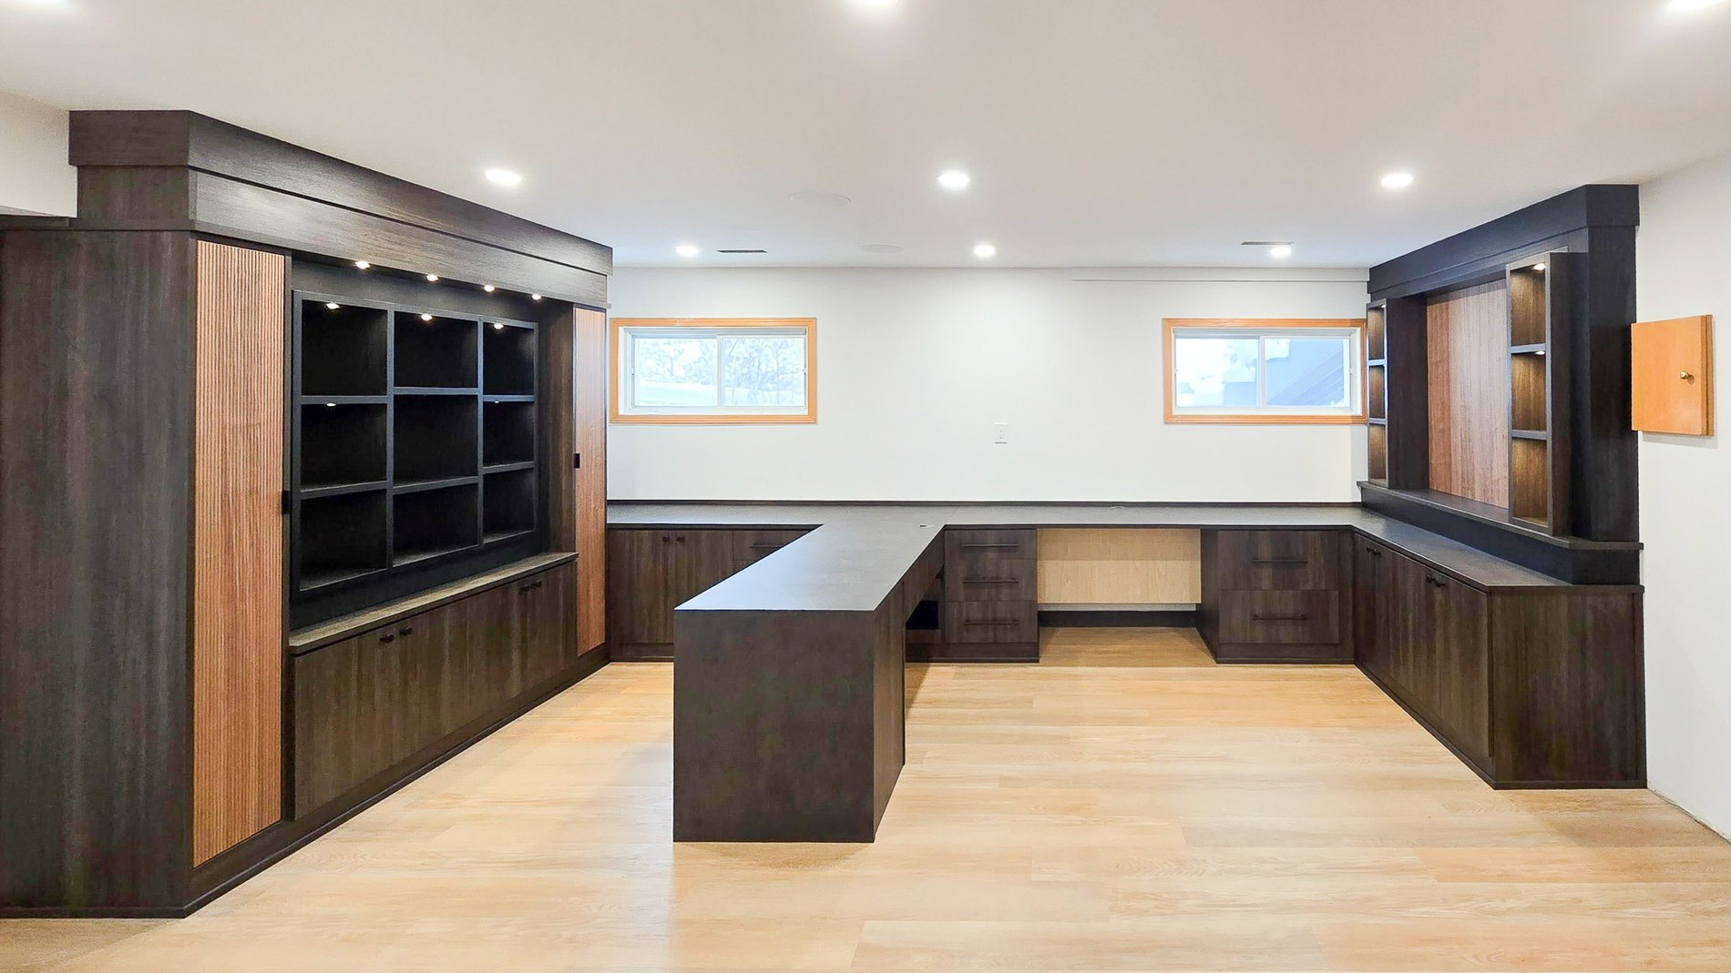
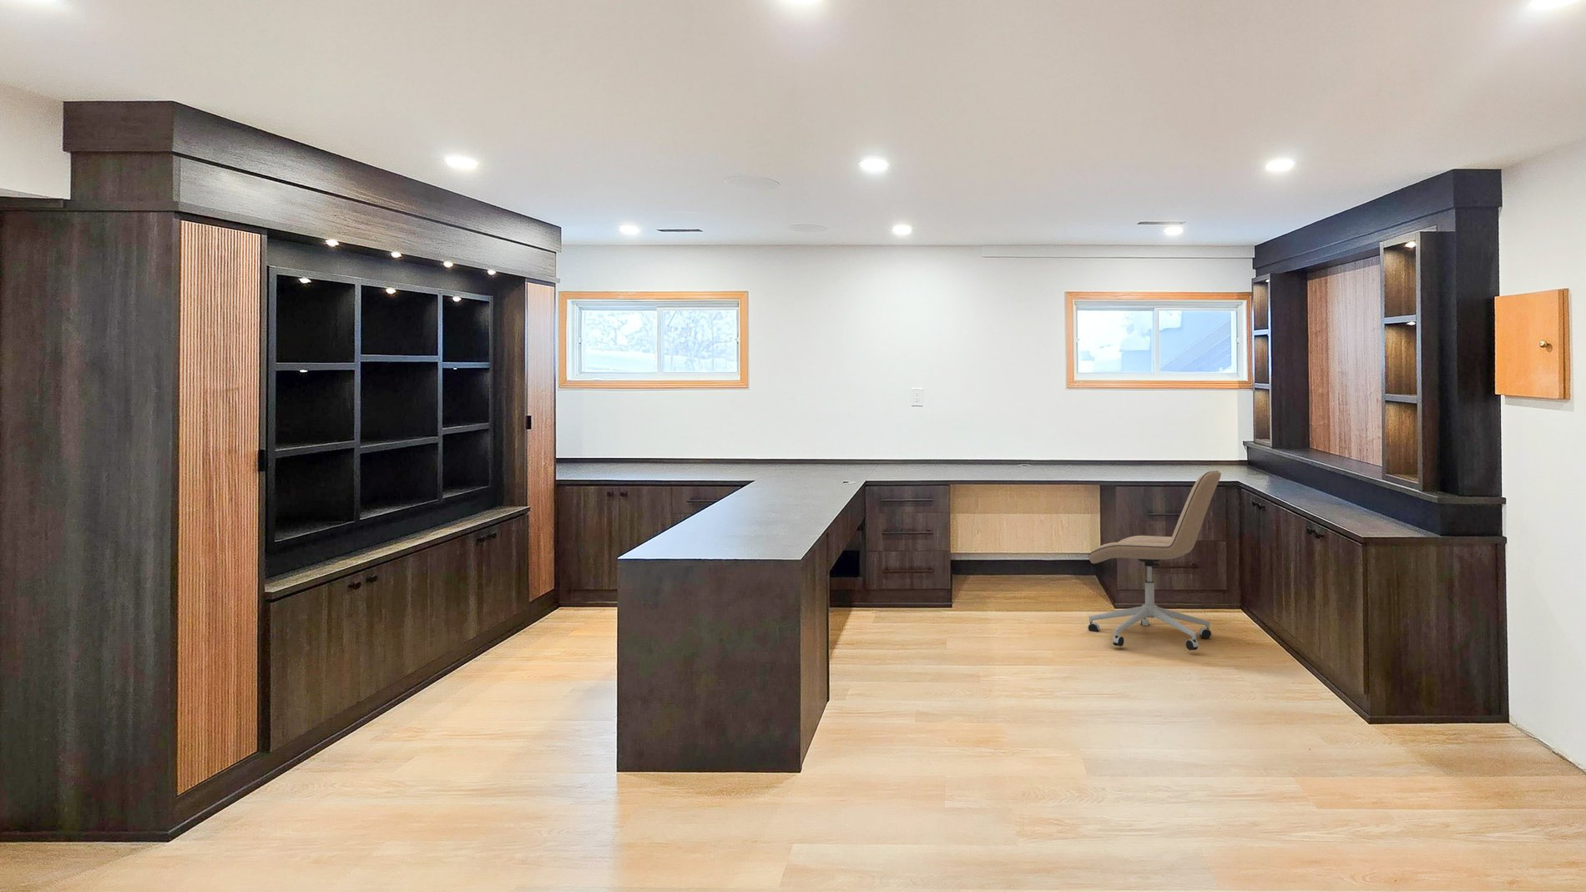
+ office chair [1087,469,1222,651]
